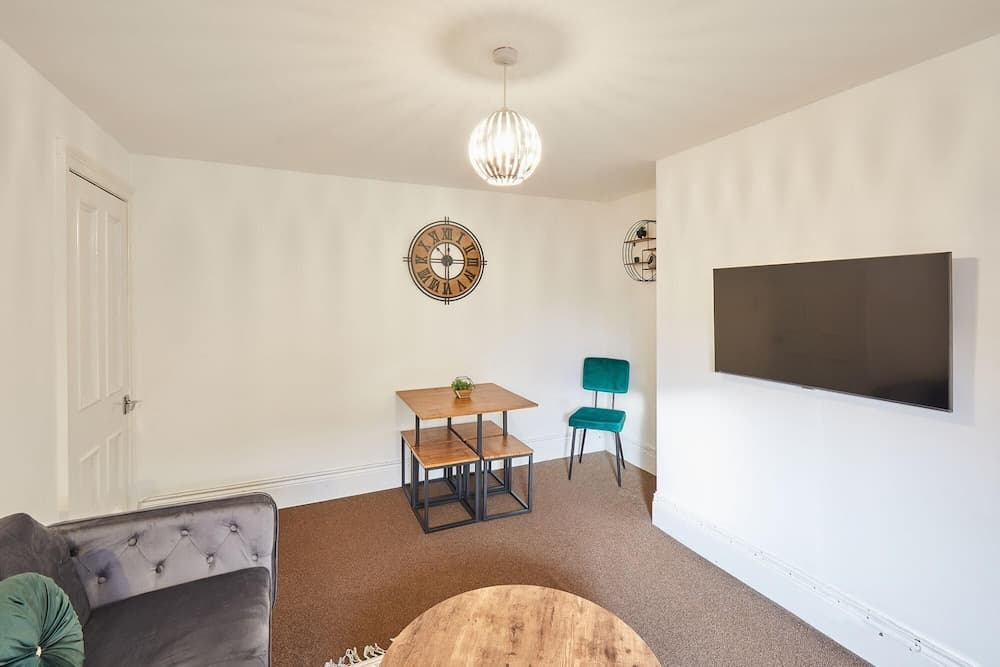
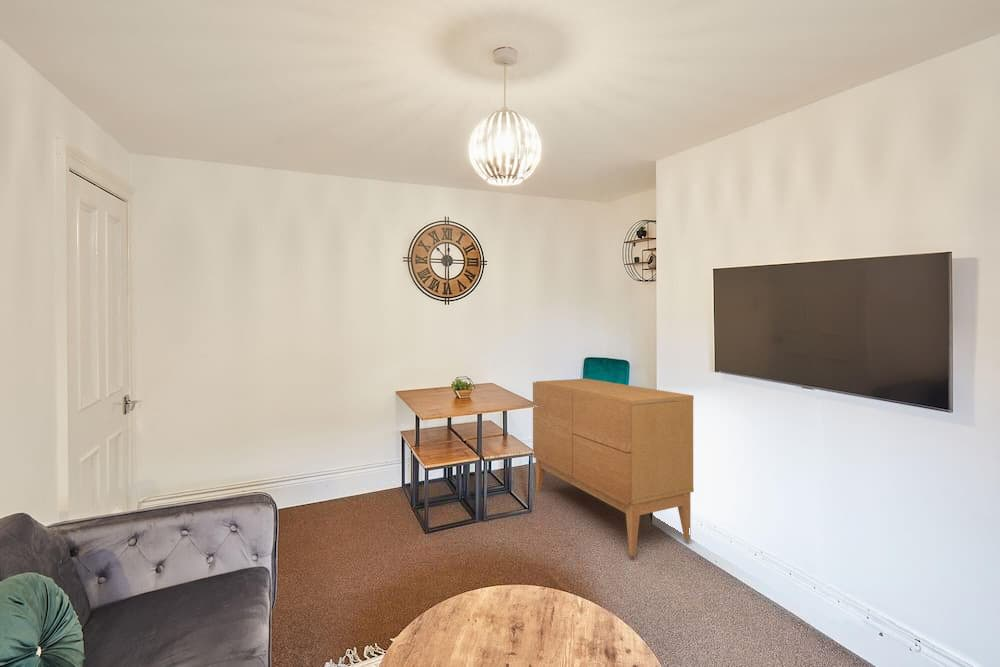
+ sideboard [532,378,695,557]
